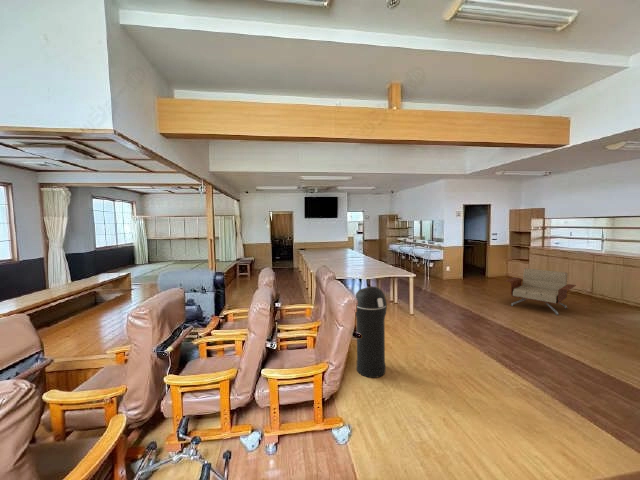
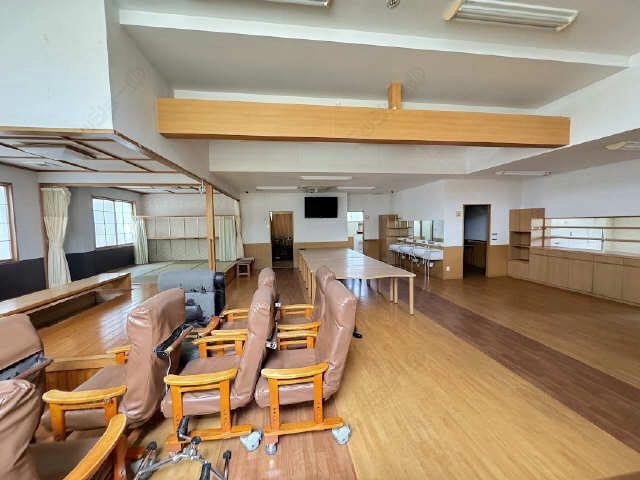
- armchair [504,267,577,316]
- trash can [355,286,388,379]
